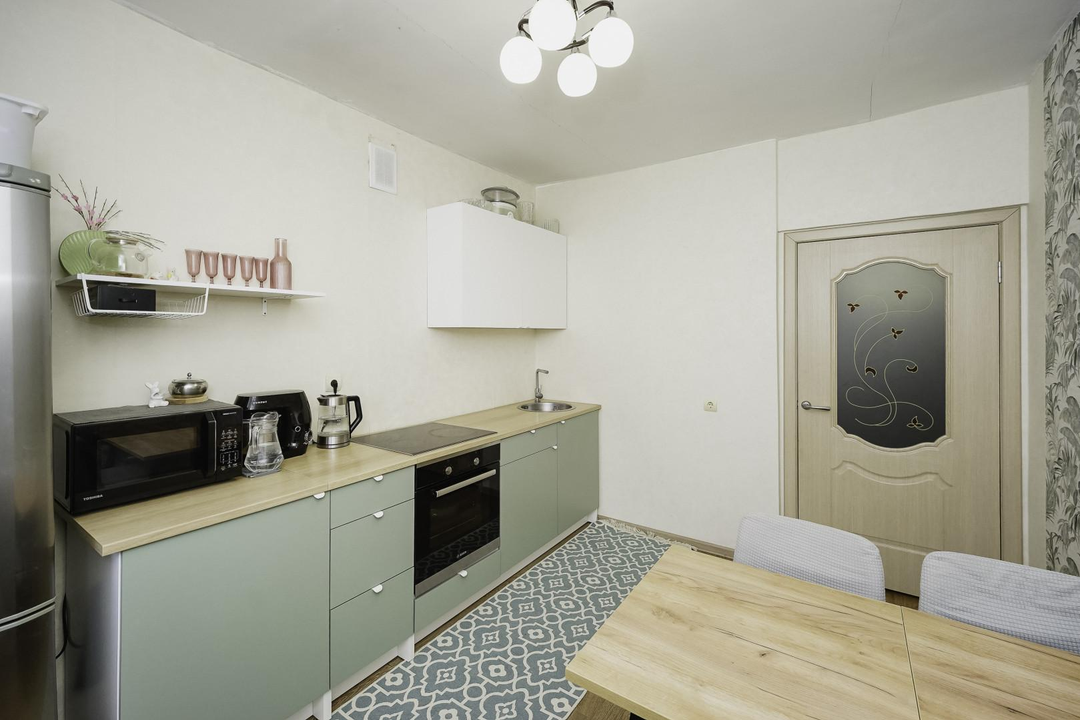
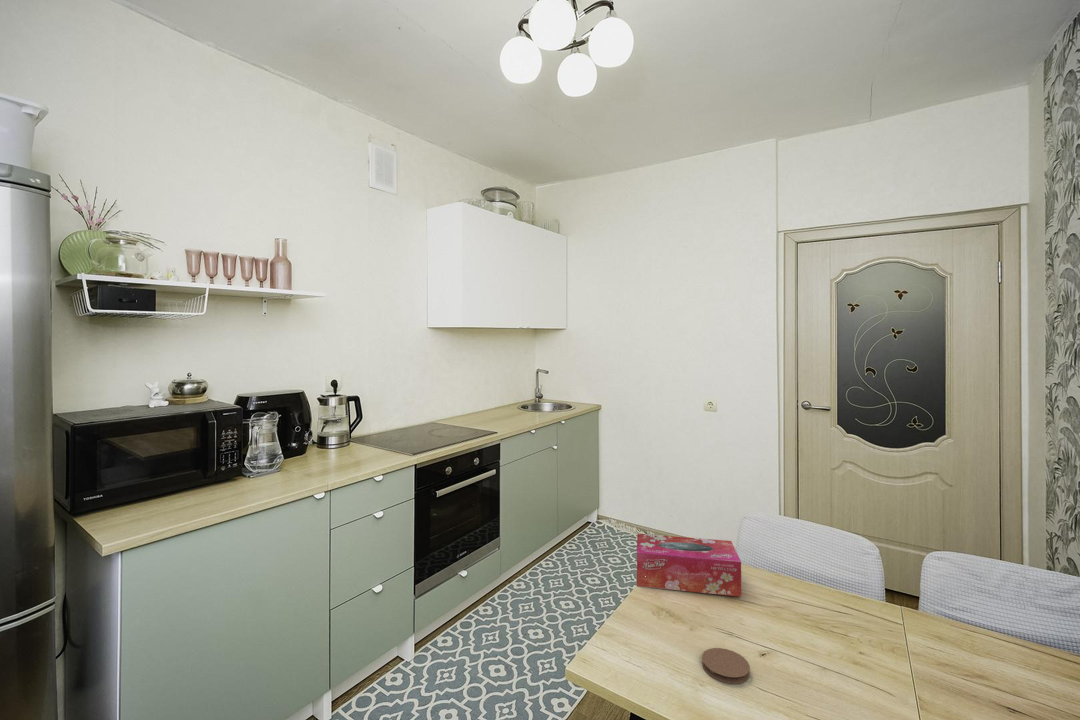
+ tissue box [636,533,742,598]
+ coaster [701,647,751,684]
